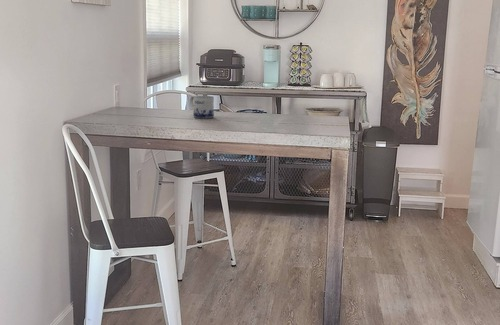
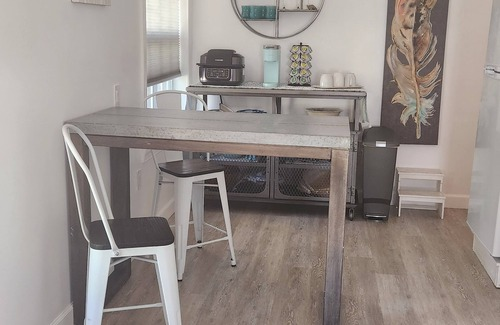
- mug [189,94,215,119]
